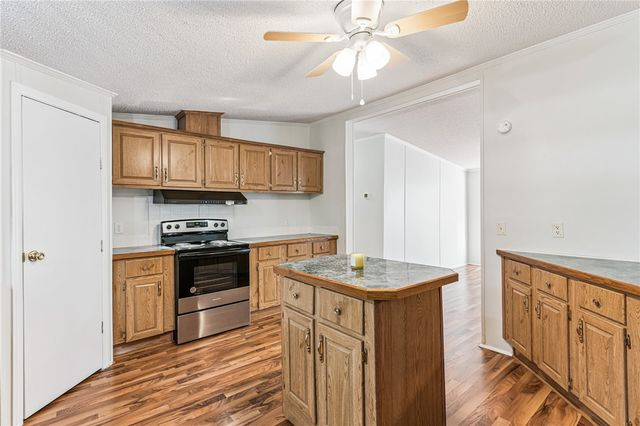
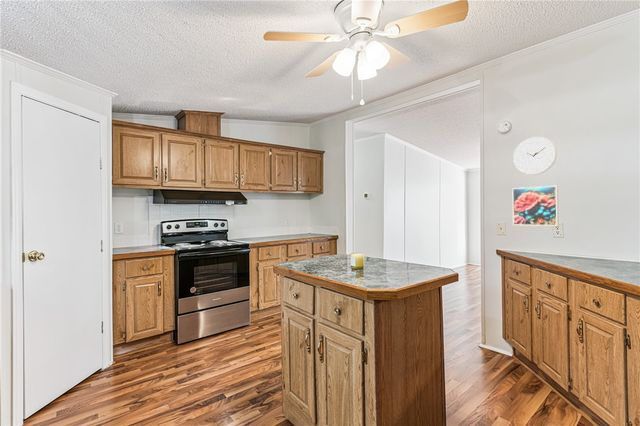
+ wall clock [512,136,557,176]
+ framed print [511,185,559,227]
